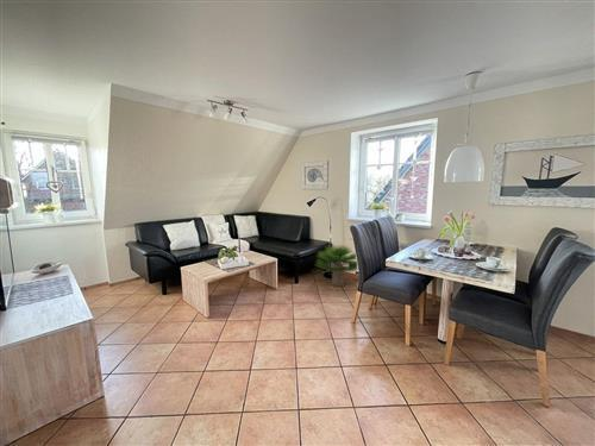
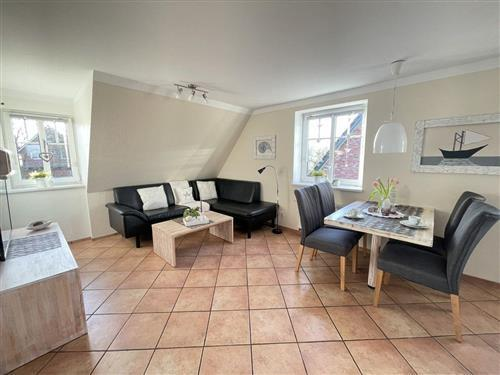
- potted plant [314,244,358,288]
